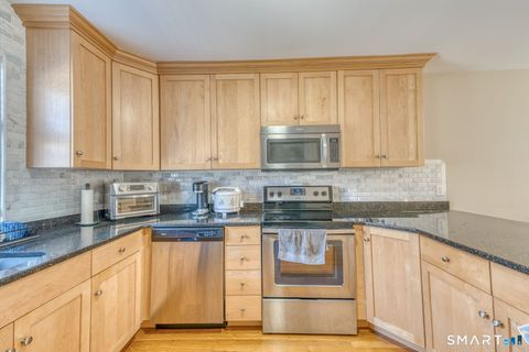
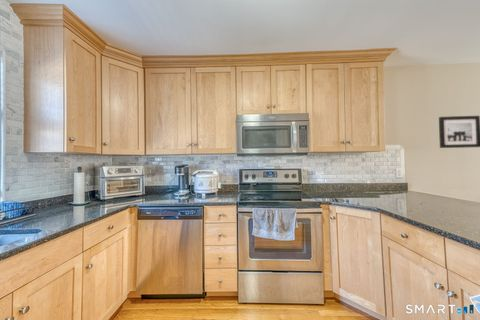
+ wall art [438,115,480,149]
